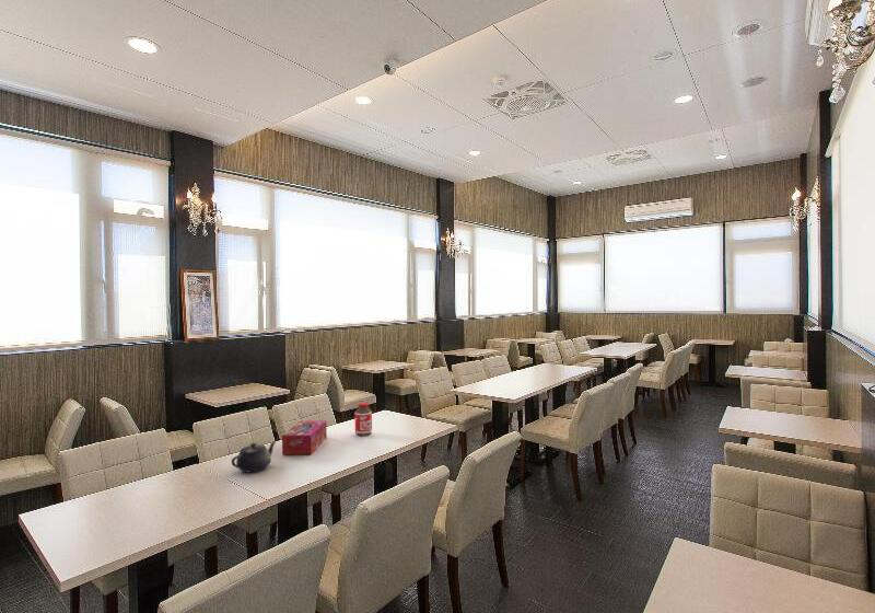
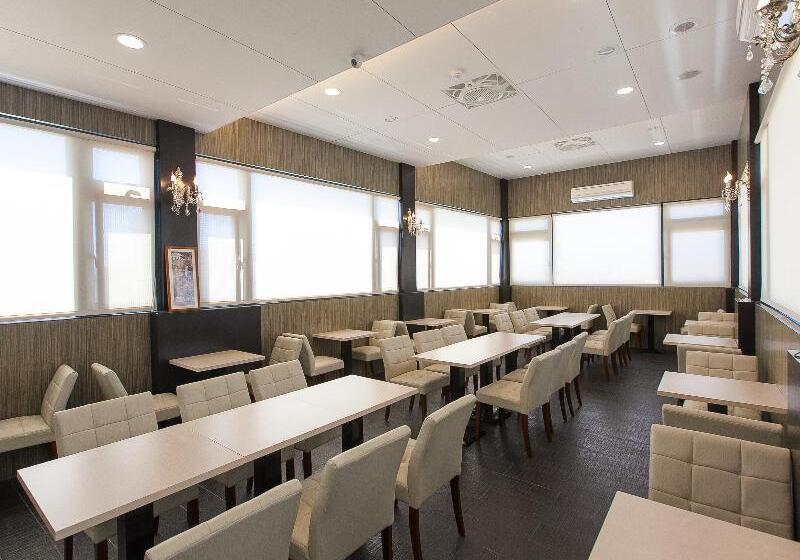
- bottle [353,402,373,437]
- teapot [230,440,278,473]
- tissue box [281,419,328,455]
